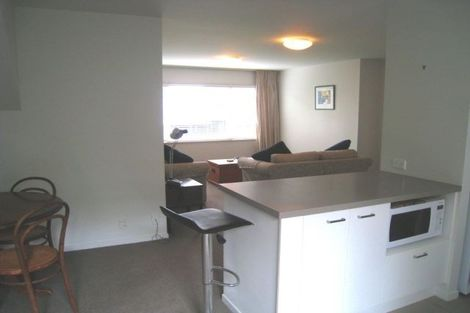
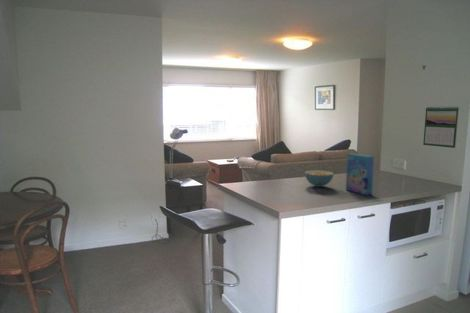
+ calendar [422,105,460,149]
+ cereal box [345,152,375,197]
+ cereal bowl [304,169,334,188]
